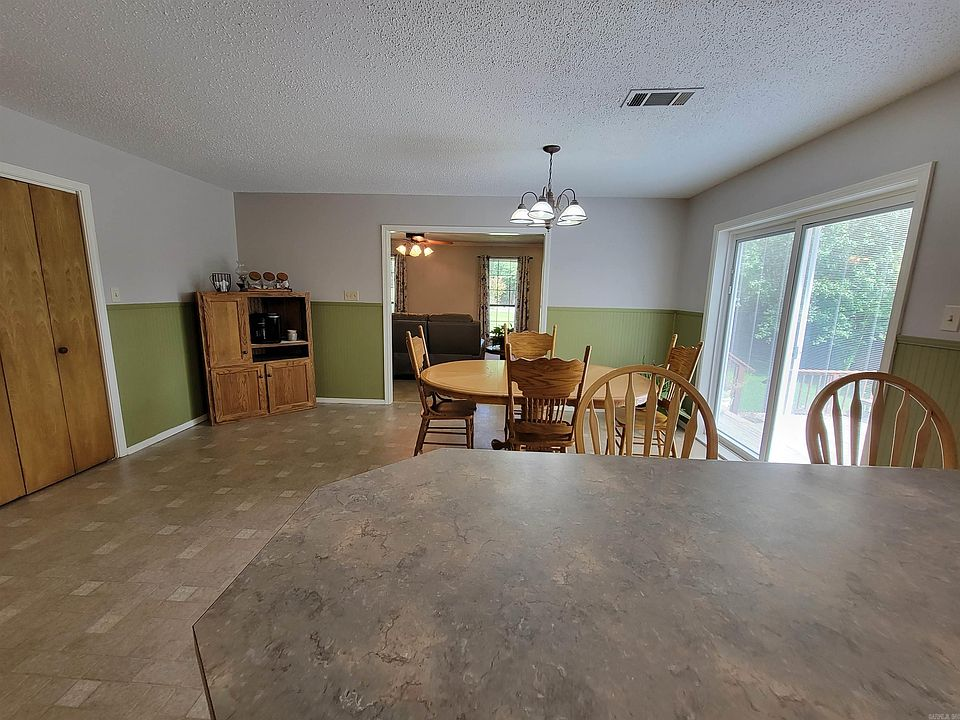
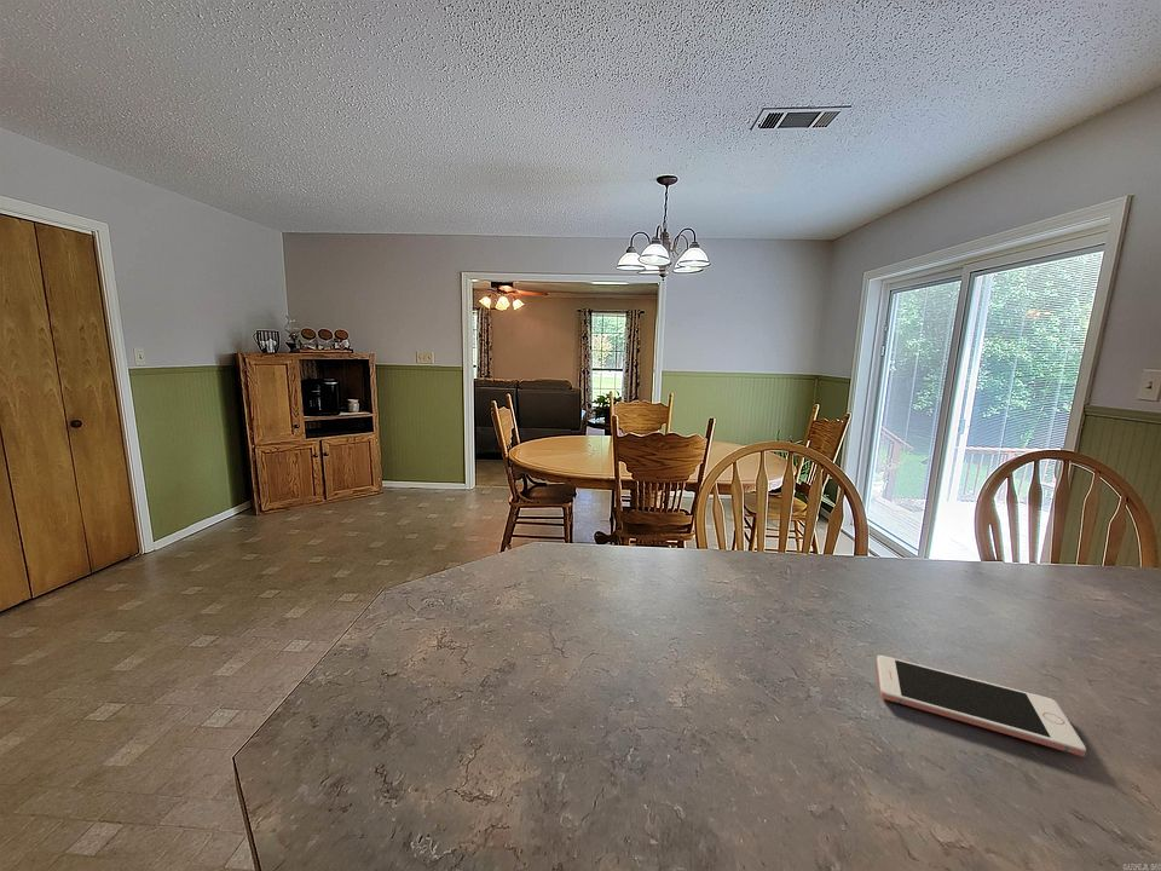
+ cell phone [876,654,1087,757]
